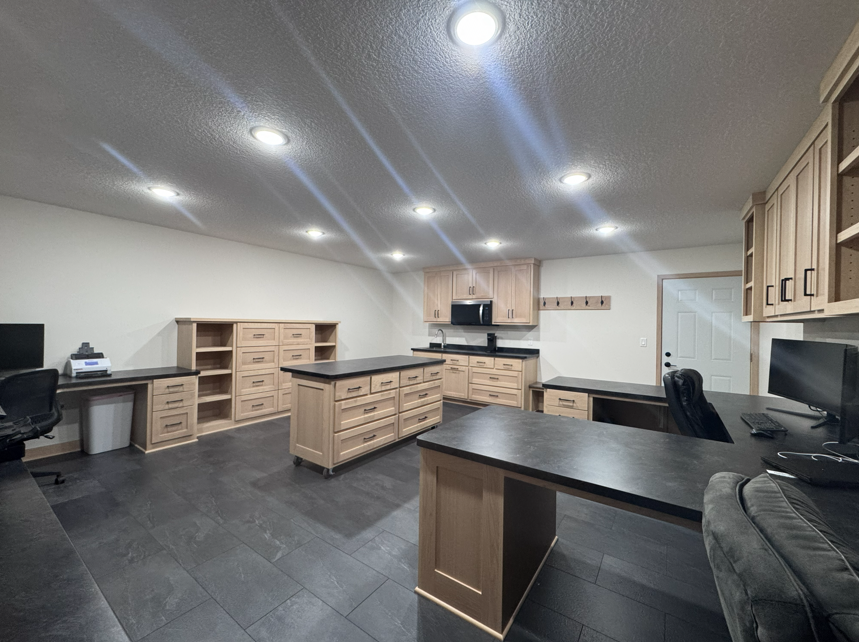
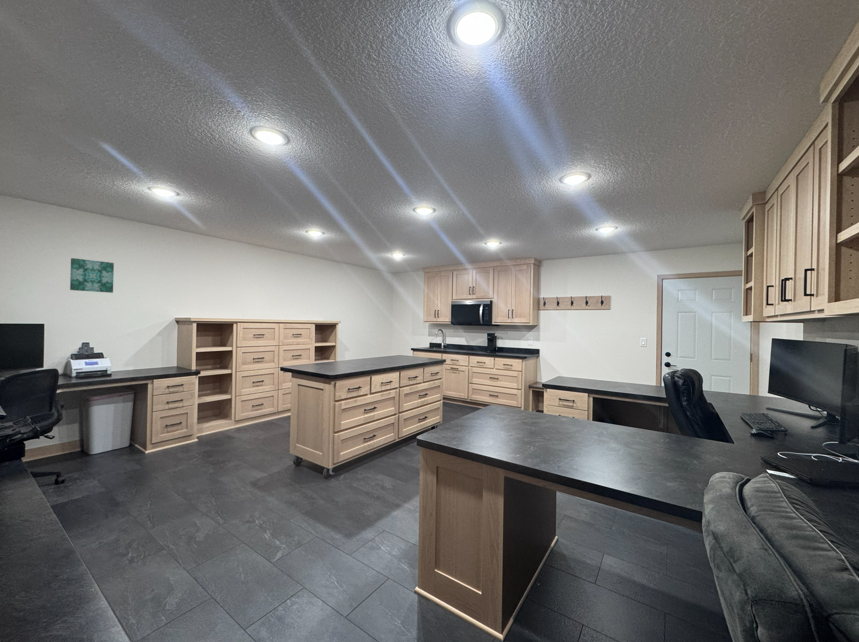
+ wall art [69,257,115,294]
